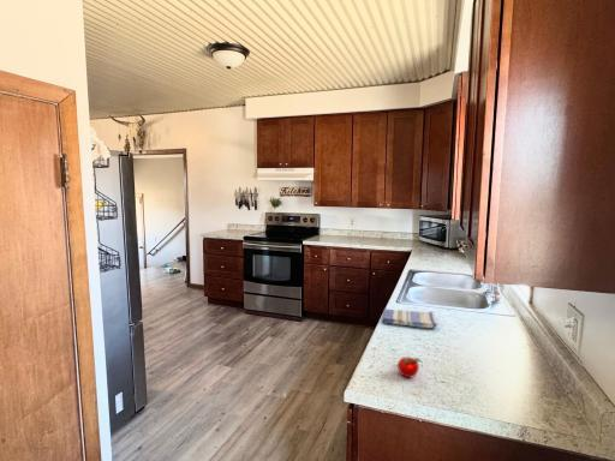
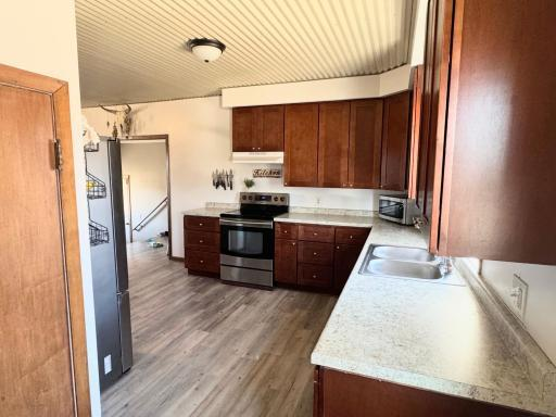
- dish towel [381,307,440,329]
- apple [396,357,423,378]
